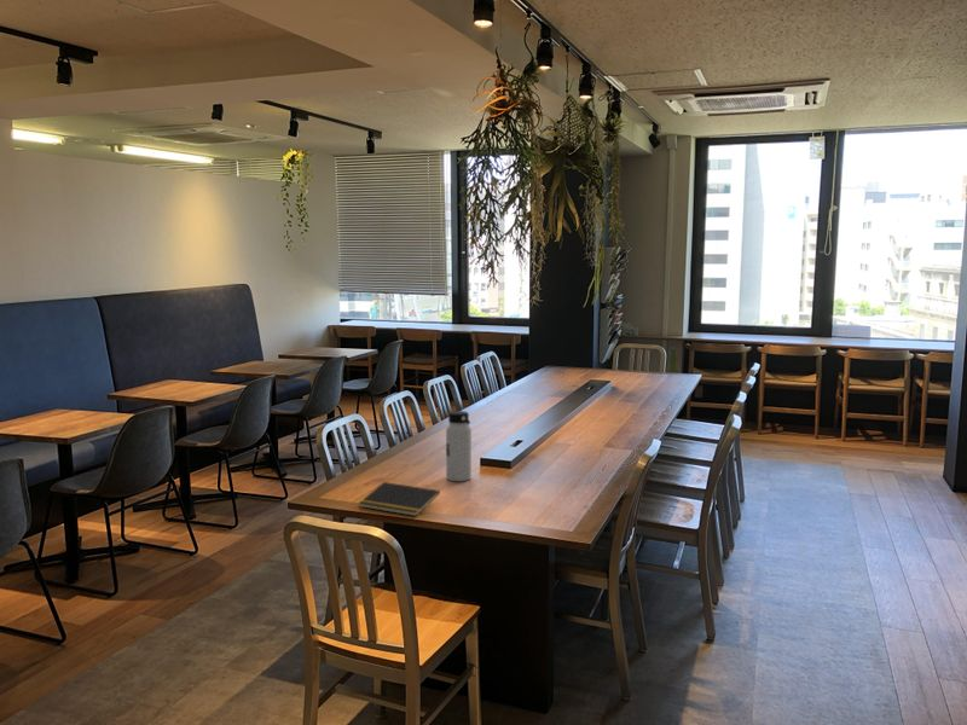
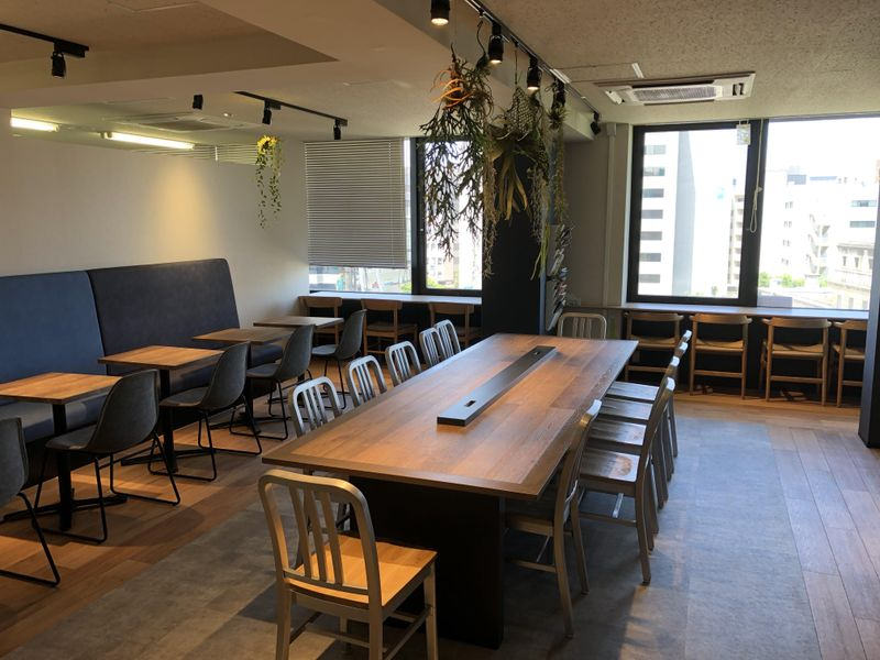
- water bottle [445,410,473,482]
- notepad [358,481,441,517]
